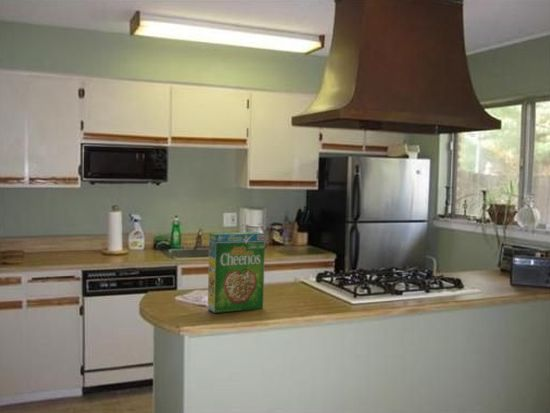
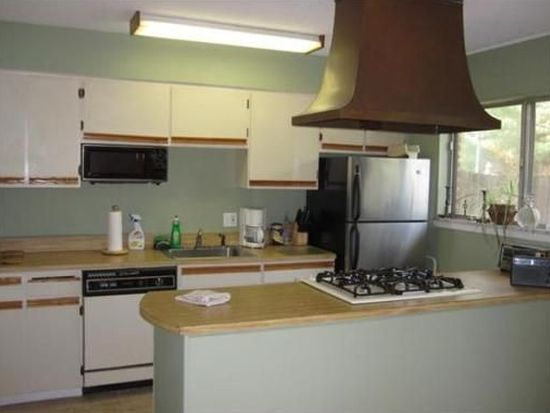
- cereal box [207,231,266,314]
